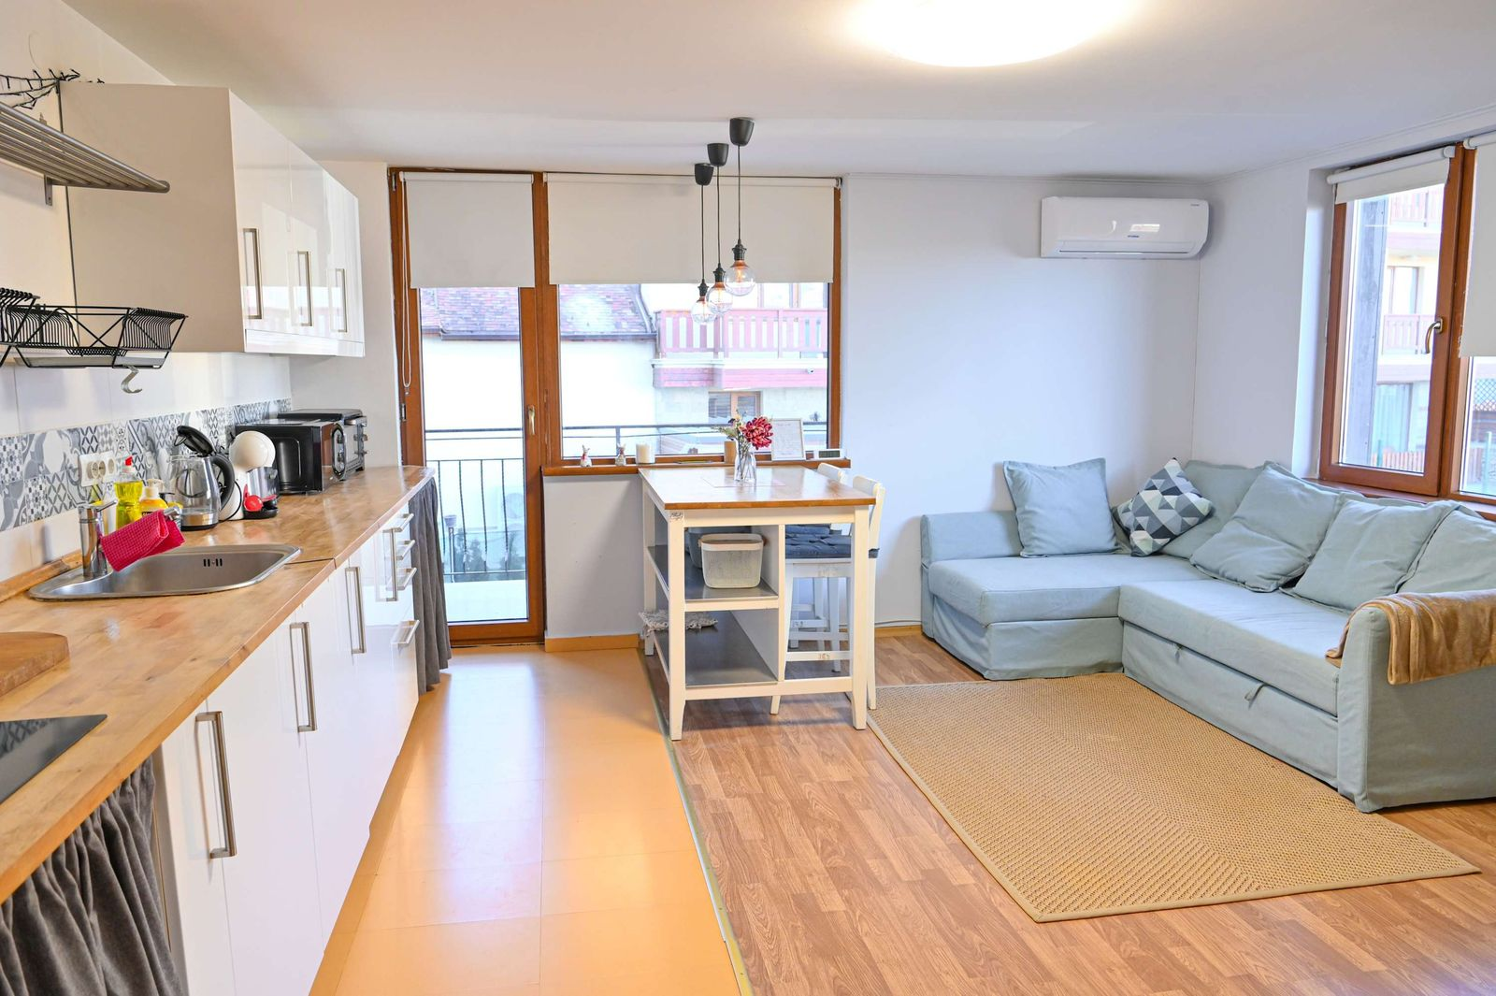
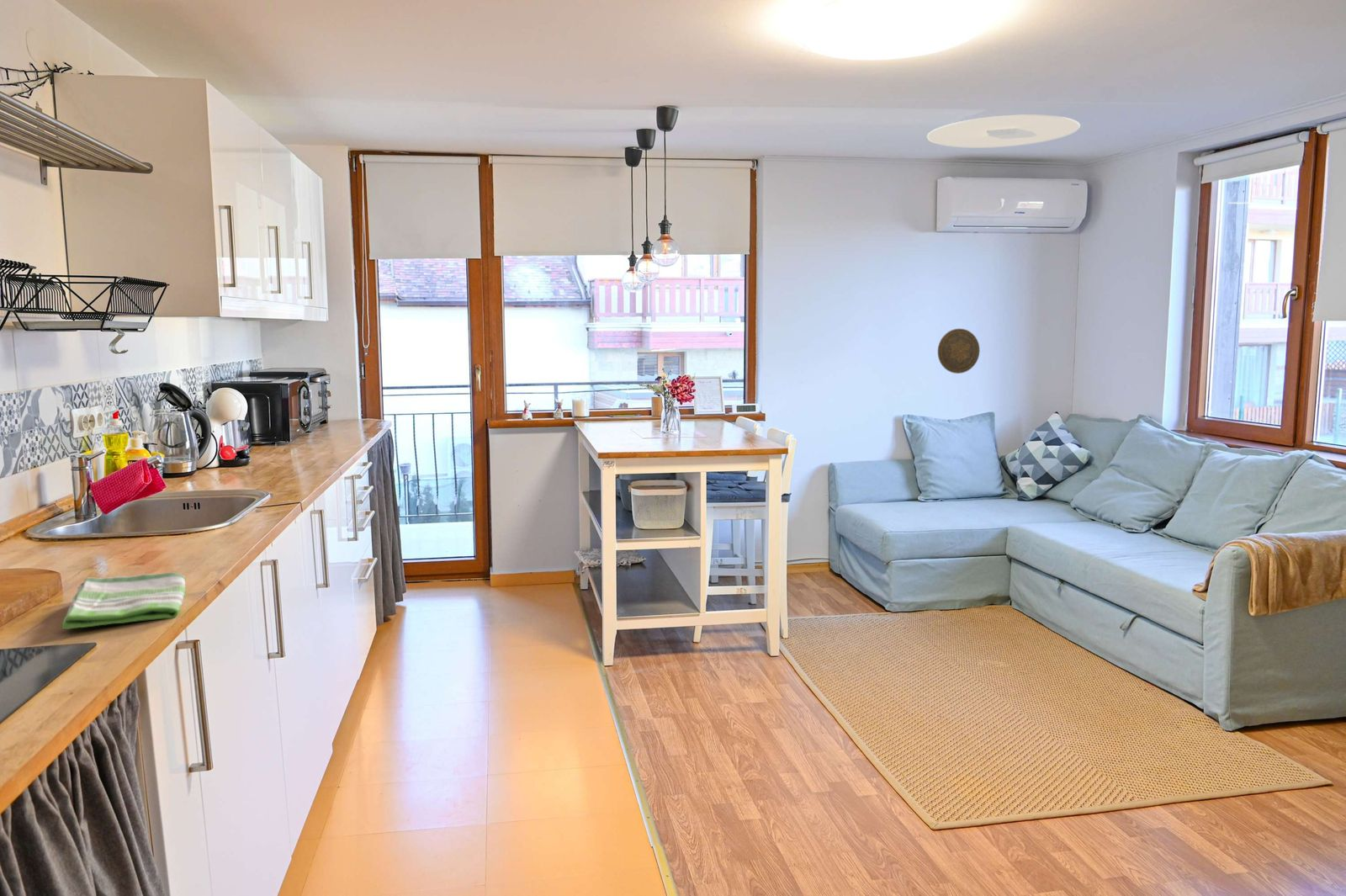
+ decorative plate [937,328,981,374]
+ dish towel [61,572,187,630]
+ ceiling light [926,114,1081,149]
